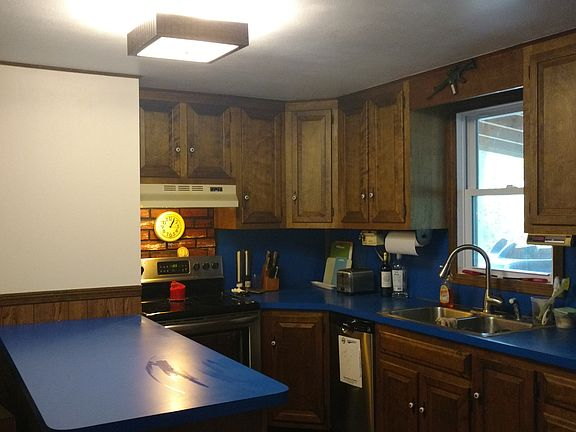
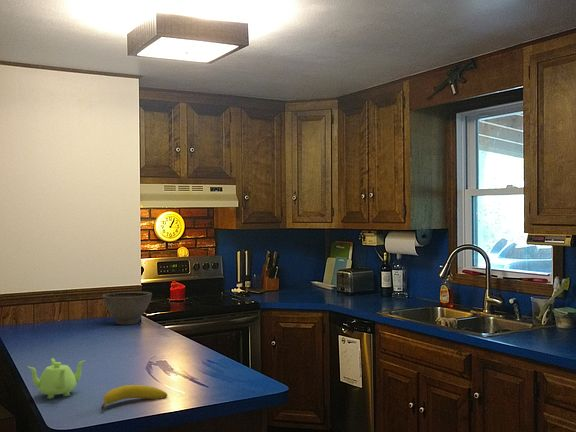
+ fruit [100,384,168,411]
+ teapot [27,357,86,400]
+ bowl [101,291,153,326]
